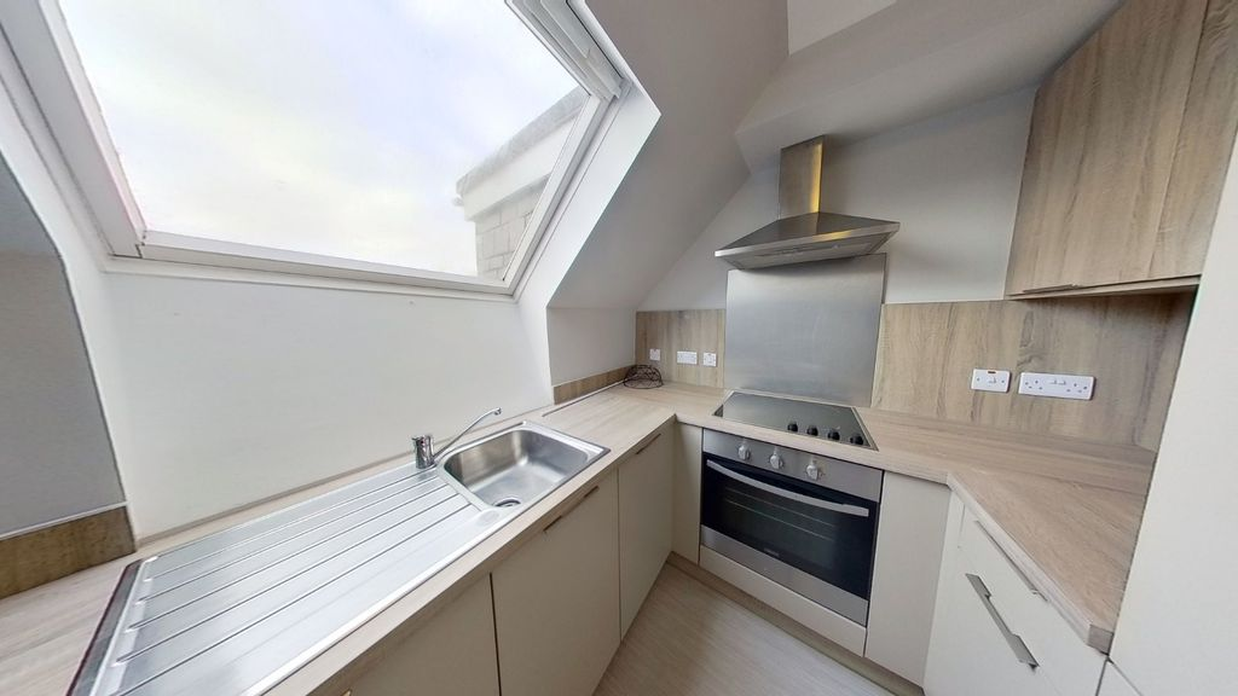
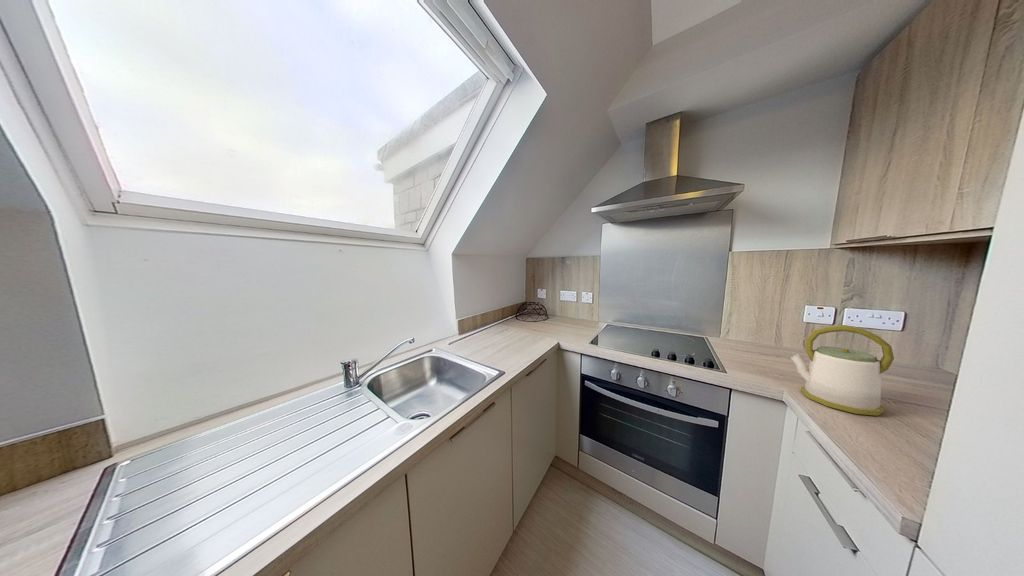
+ kettle [789,324,895,417]
